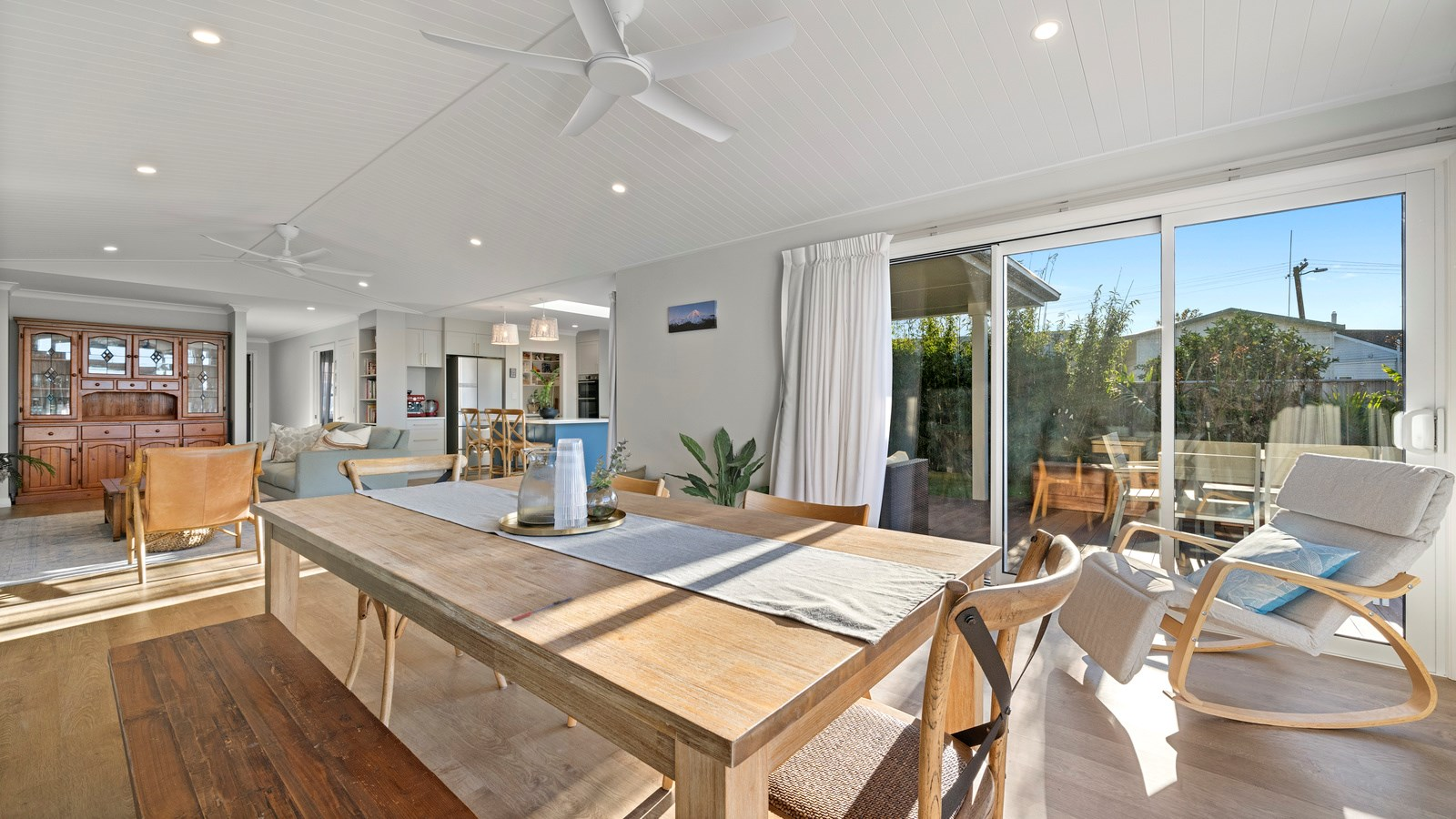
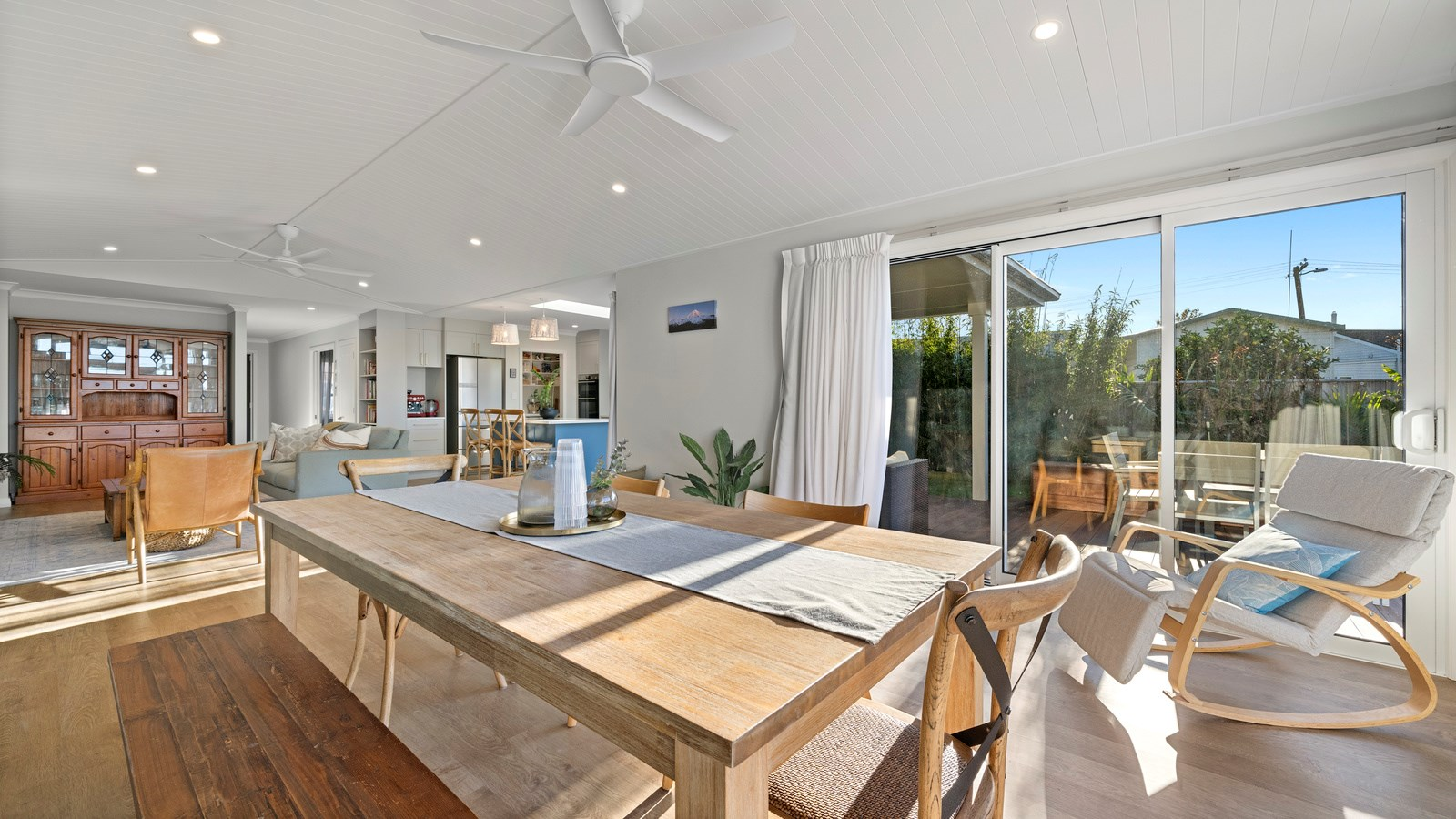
- pen [511,595,576,622]
